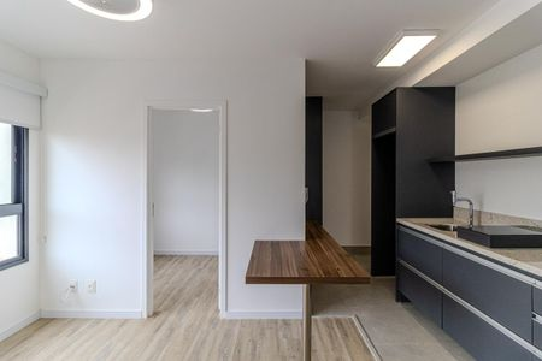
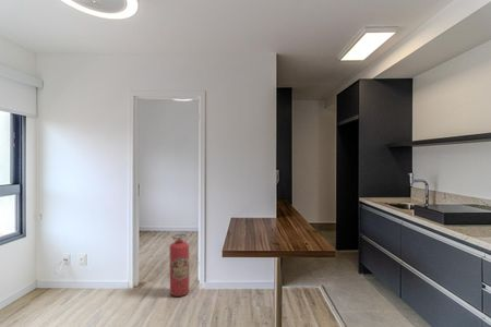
+ fire extinguisher [169,233,190,298]
